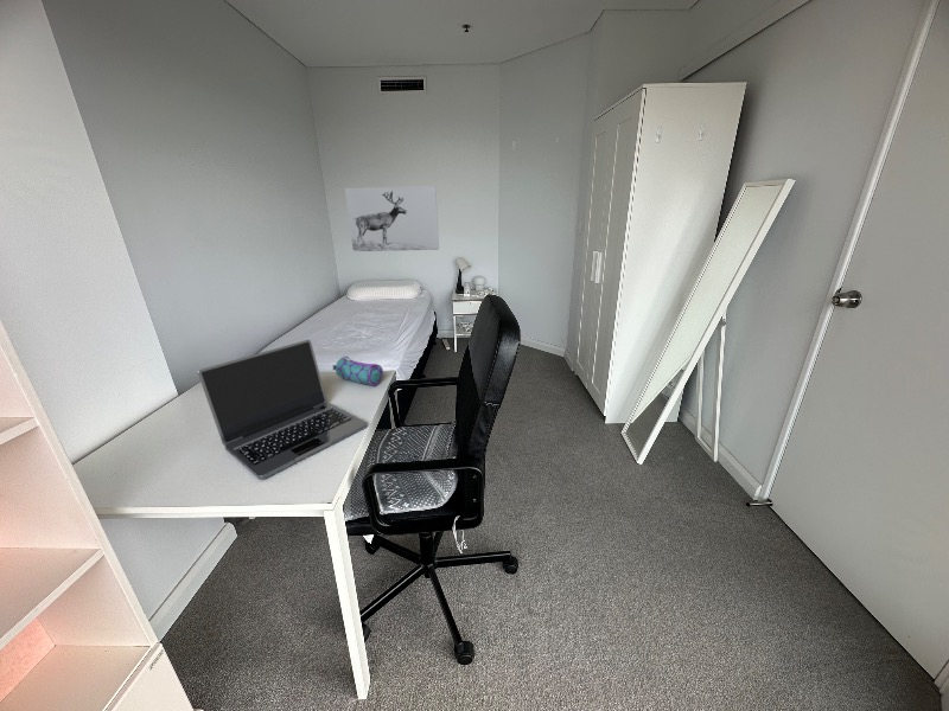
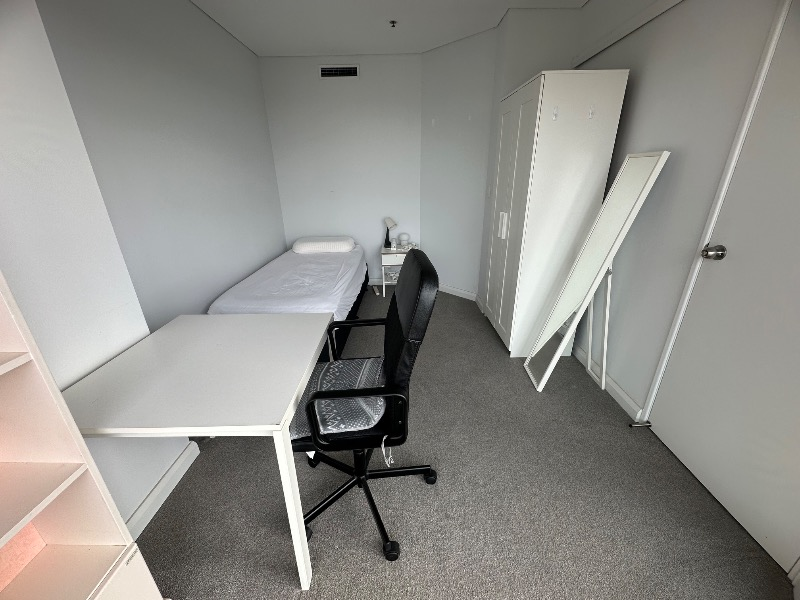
- pencil case [332,354,384,387]
- laptop [197,339,368,481]
- wall art [344,185,440,252]
